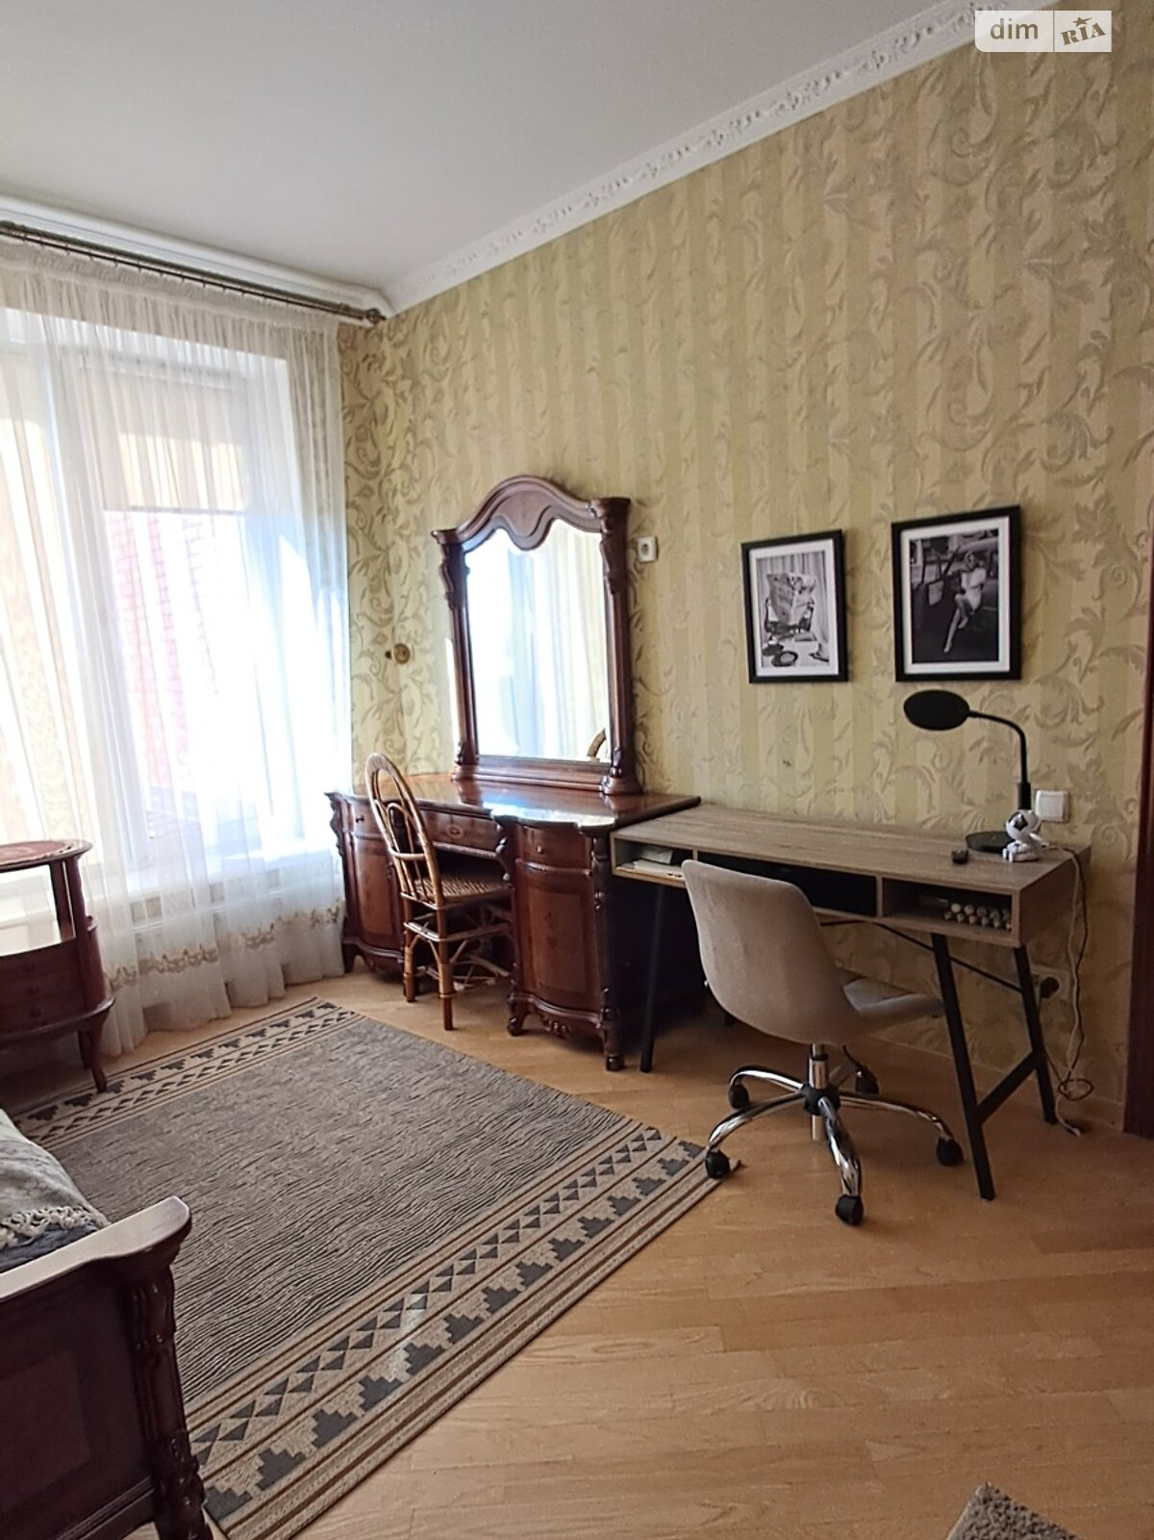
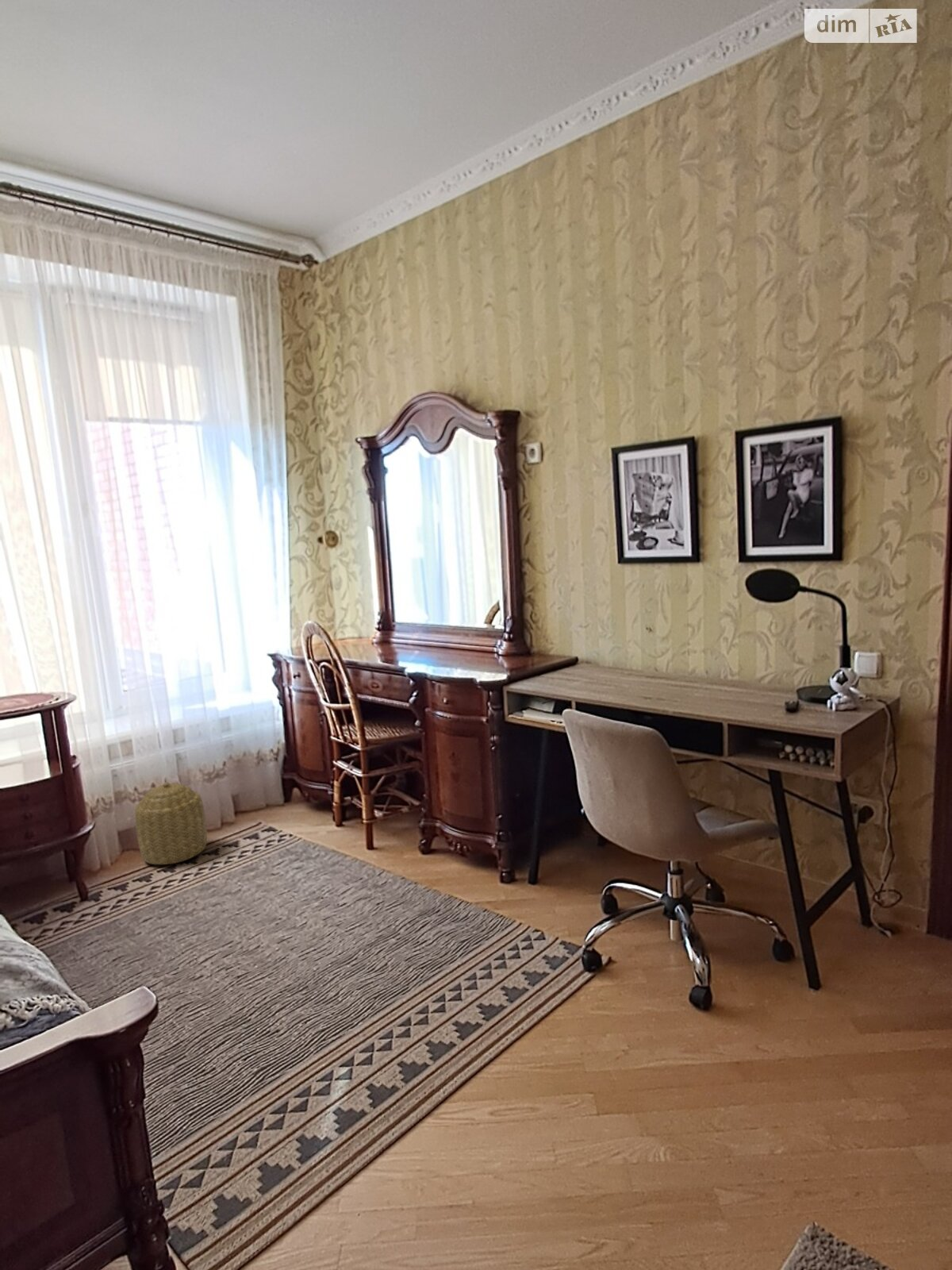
+ basket [134,782,208,865]
